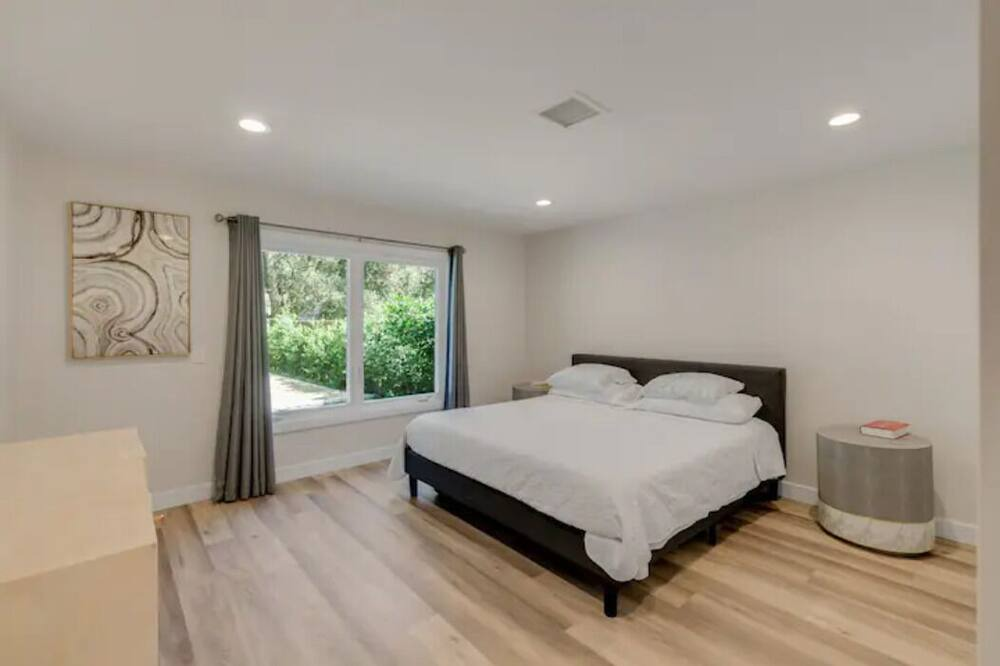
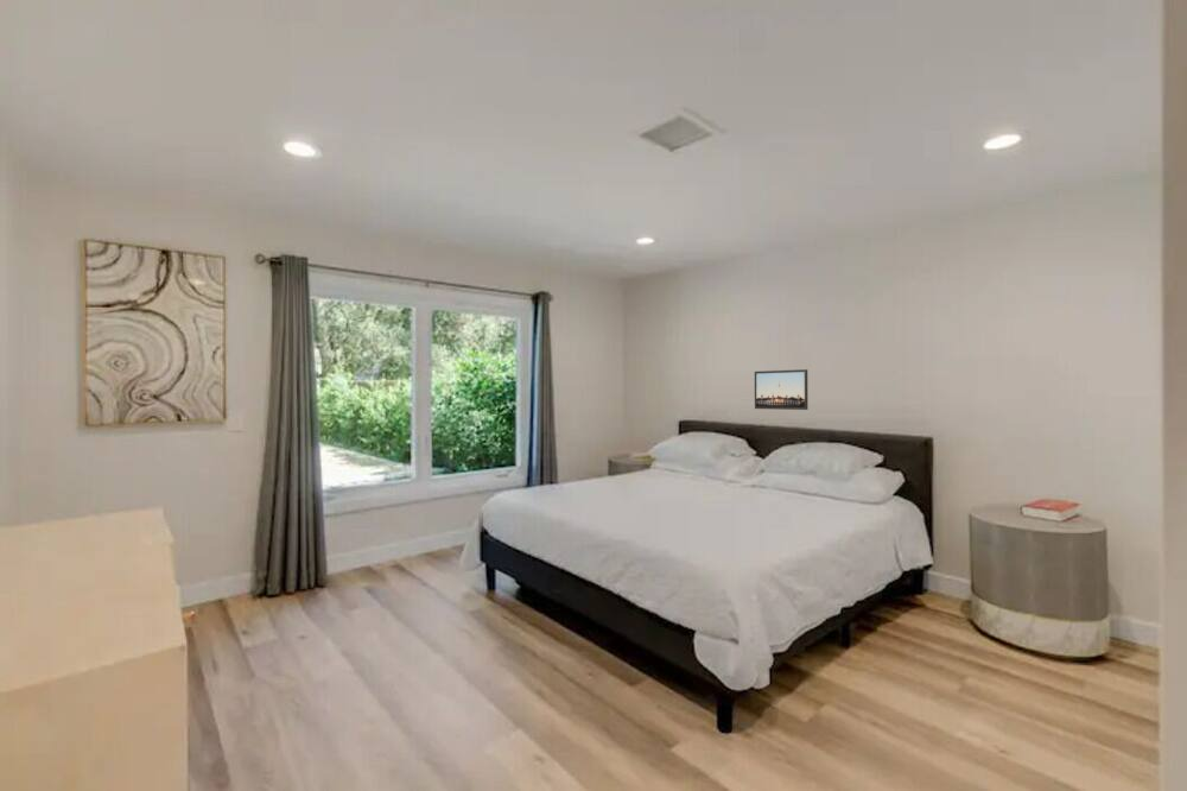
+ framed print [754,368,810,411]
